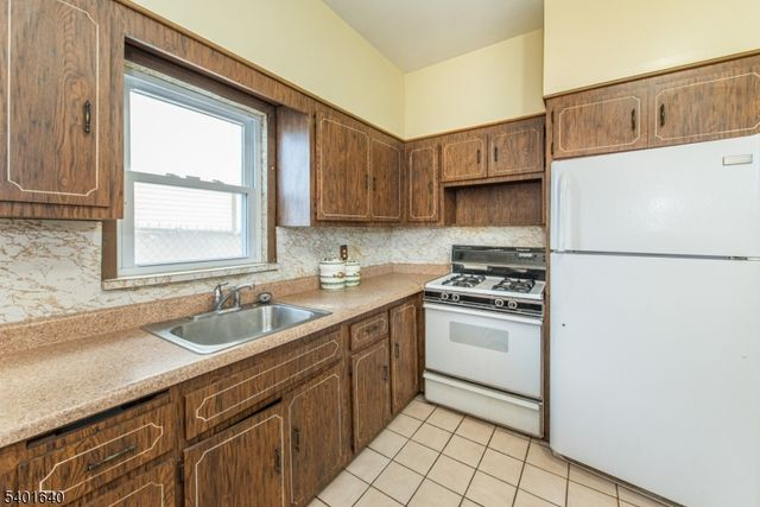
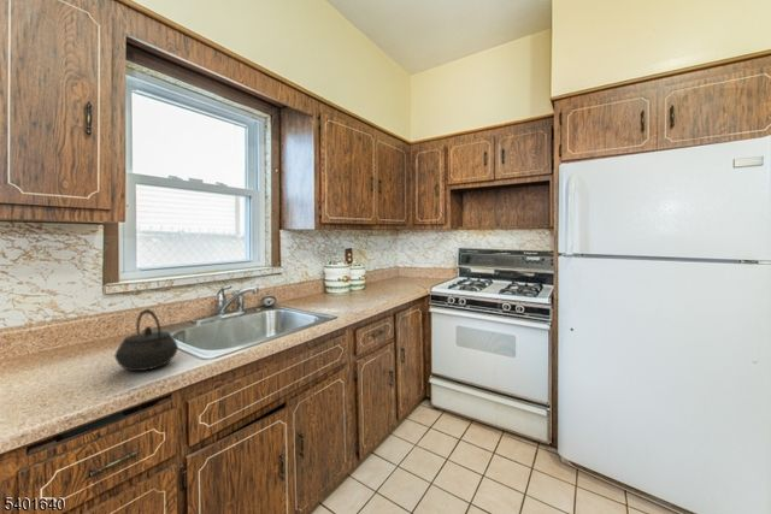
+ kettle [113,308,179,372]
